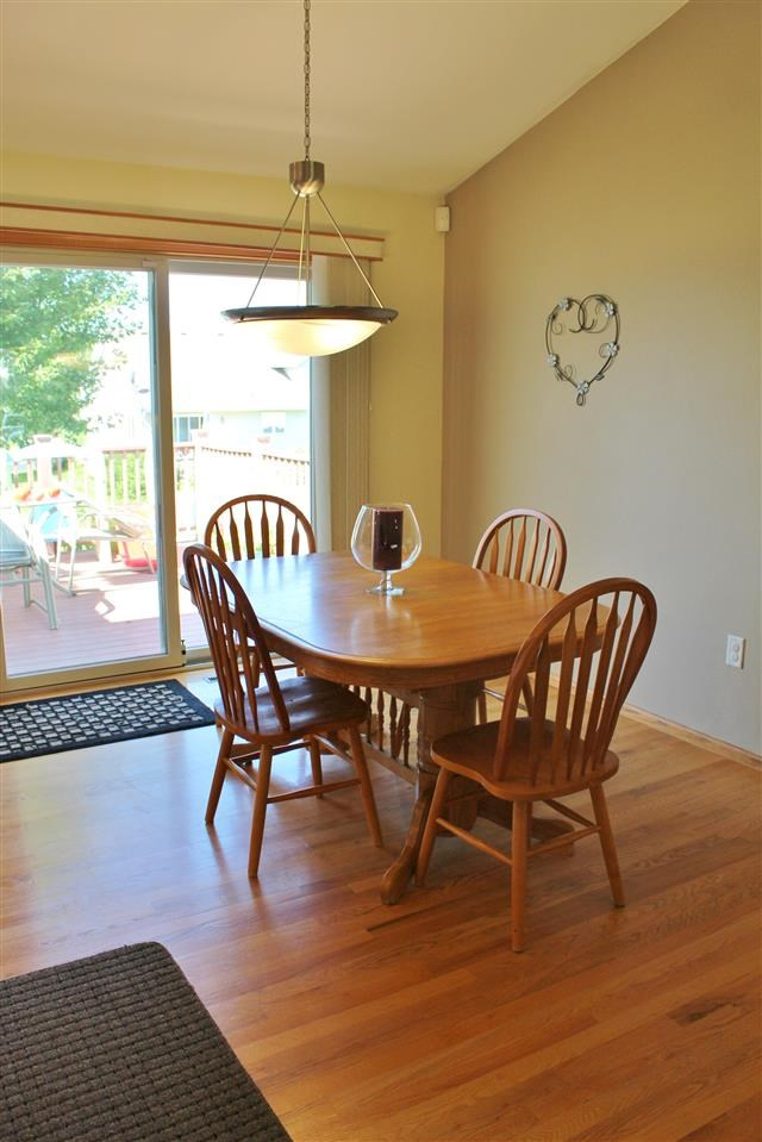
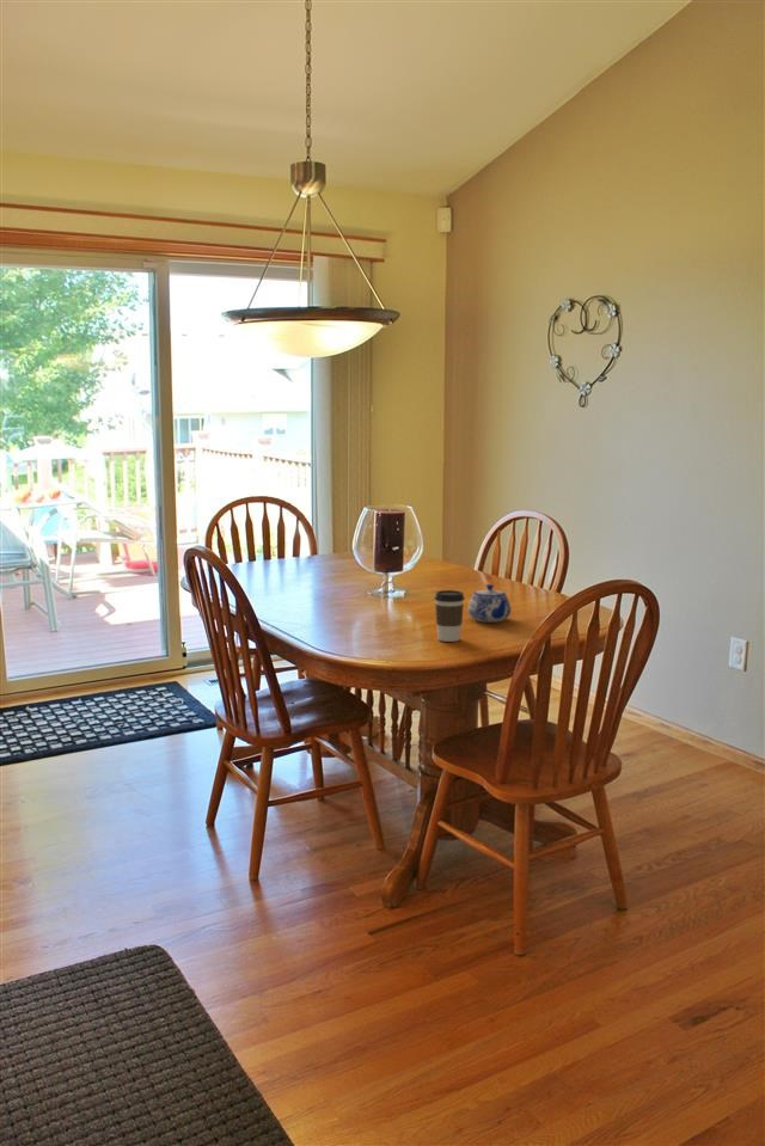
+ teapot [466,583,513,624]
+ coffee cup [433,589,466,643]
